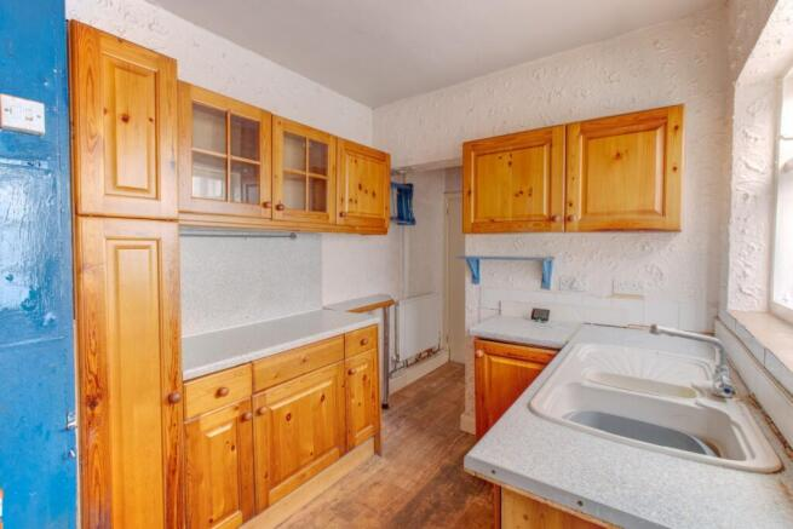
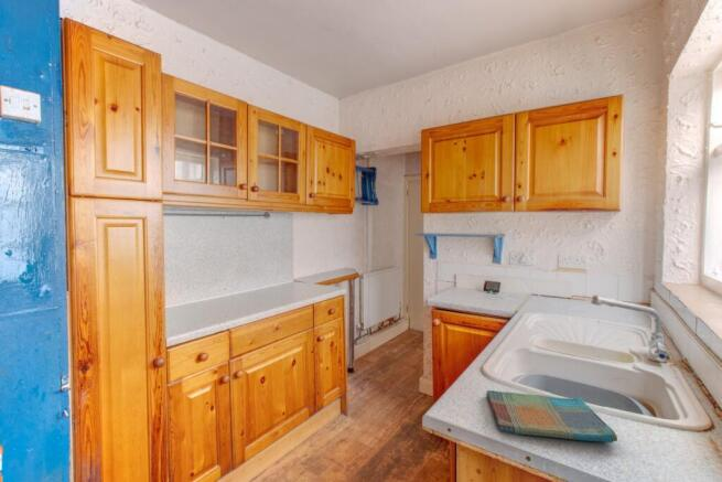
+ dish towel [485,389,618,443]
